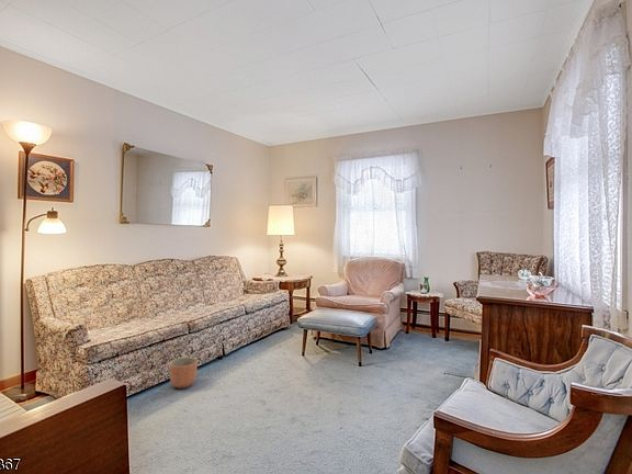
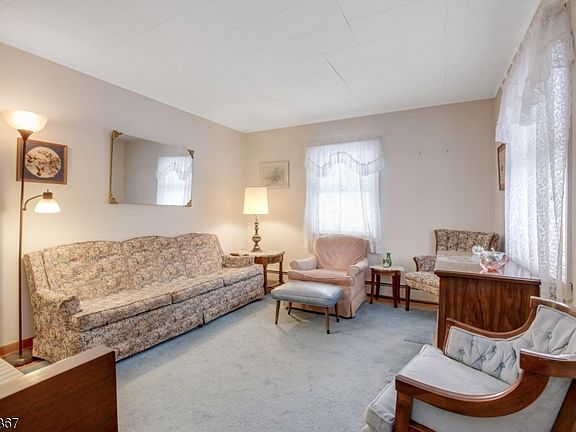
- planter [169,357,199,390]
